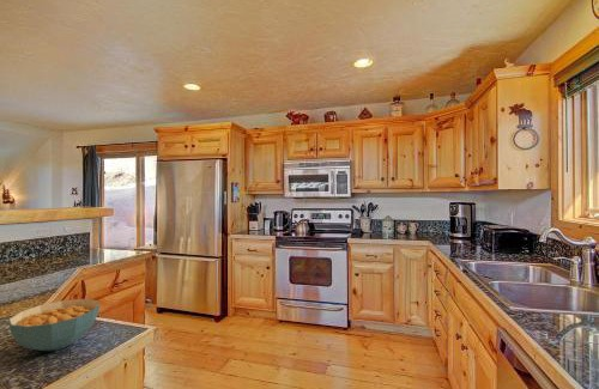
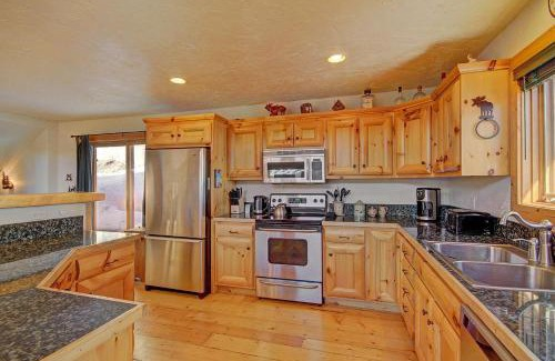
- cereal bowl [7,298,101,352]
